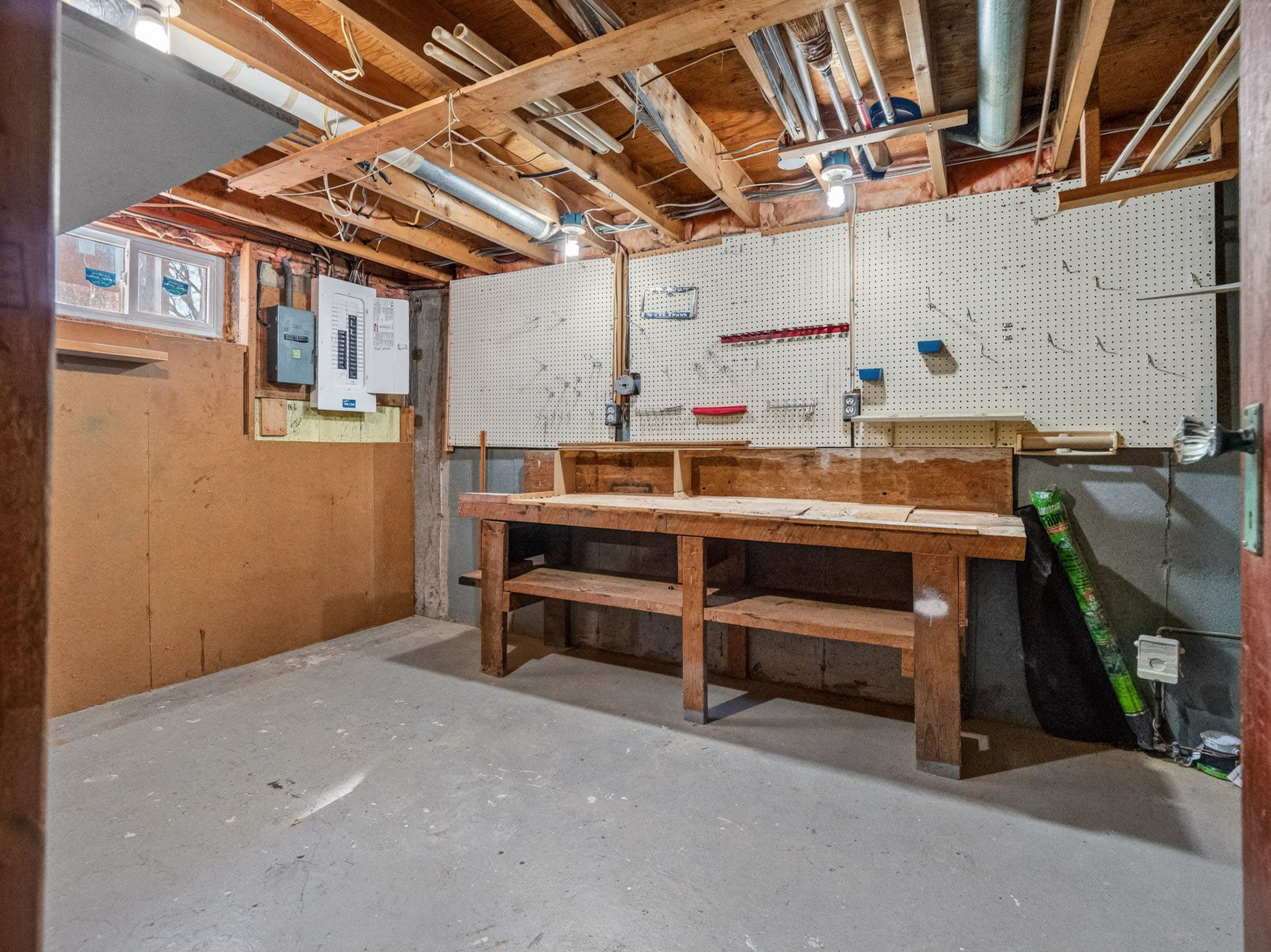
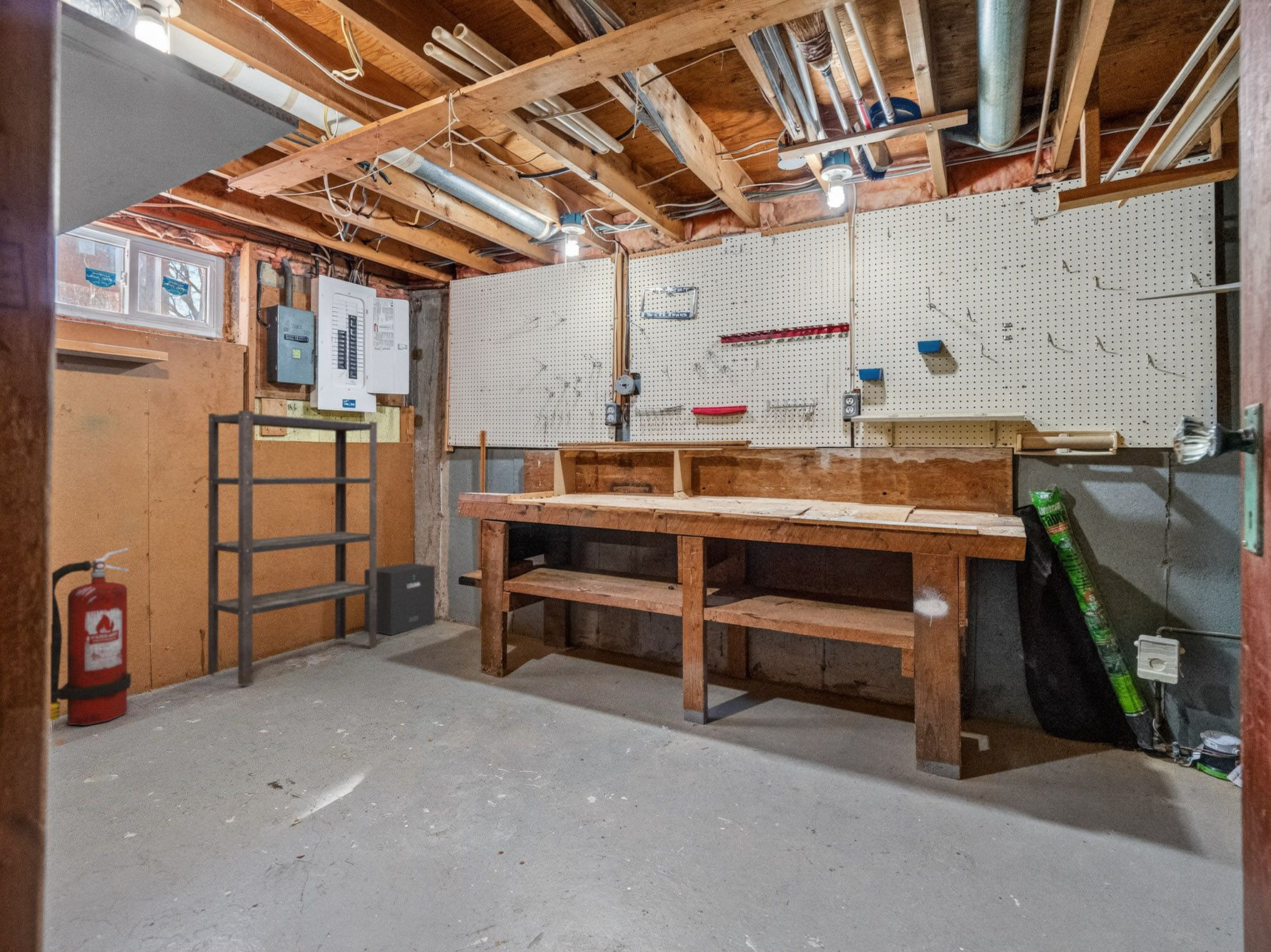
+ speaker [364,563,436,636]
+ shelving unit [207,410,378,686]
+ fire extinguisher [50,547,131,726]
